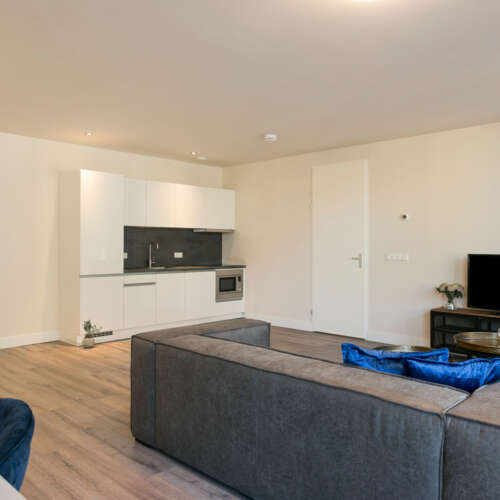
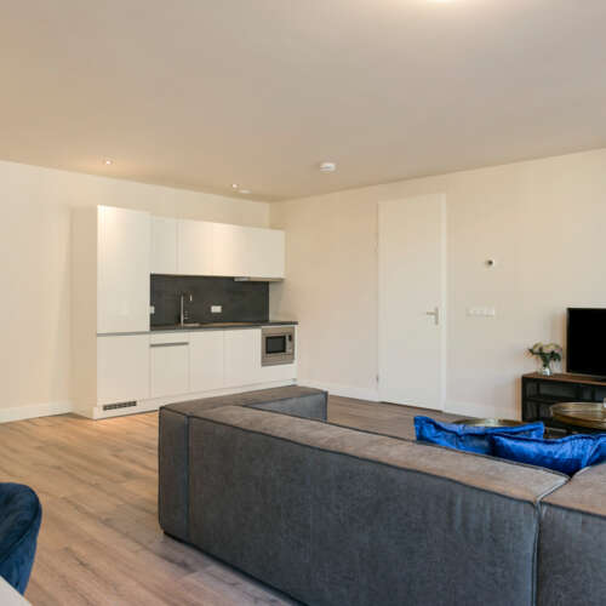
- potted plant [81,319,103,350]
